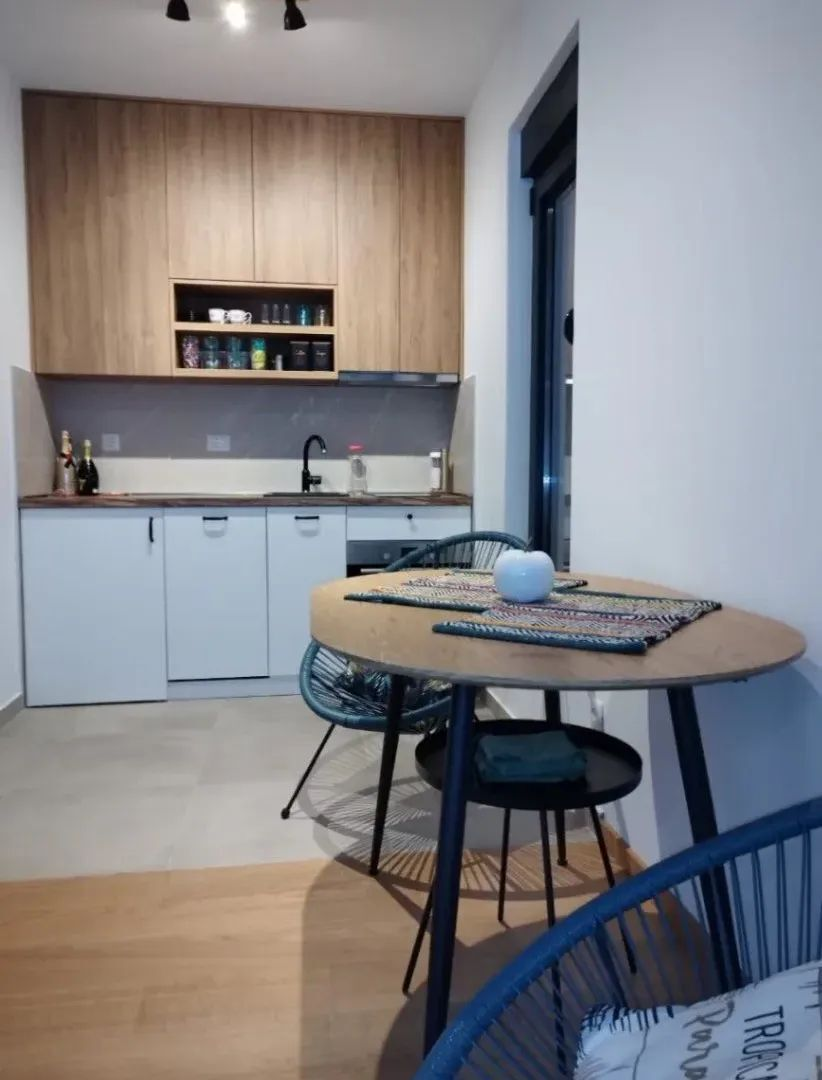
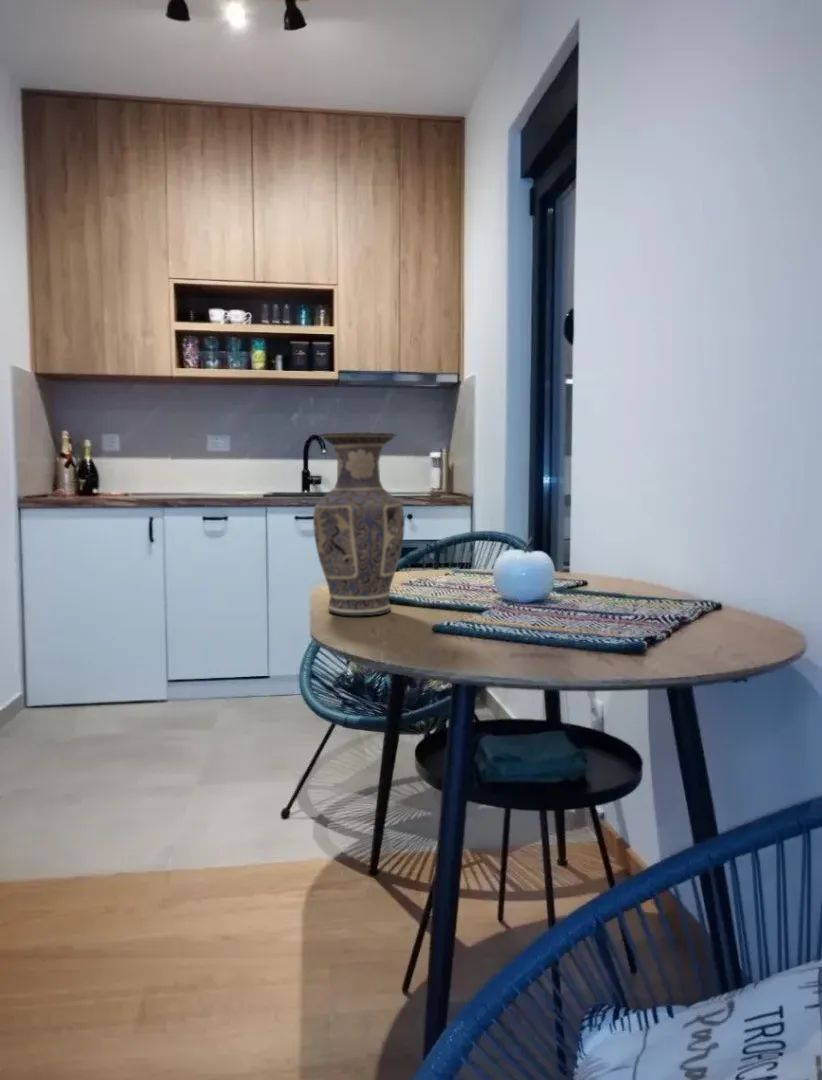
+ vase [312,431,406,617]
